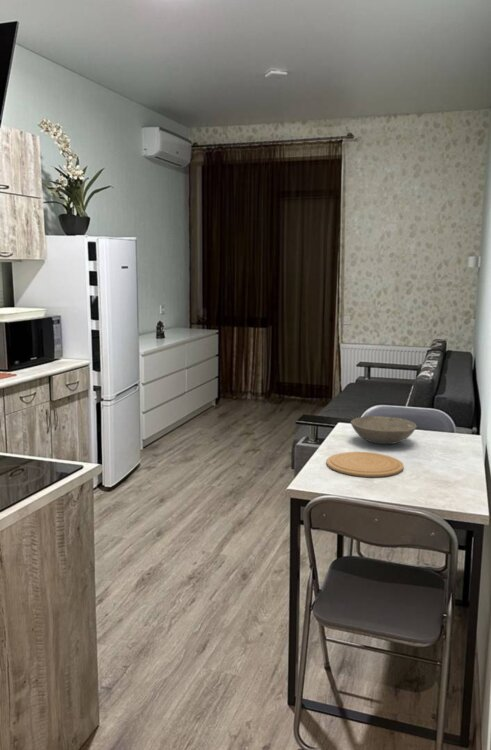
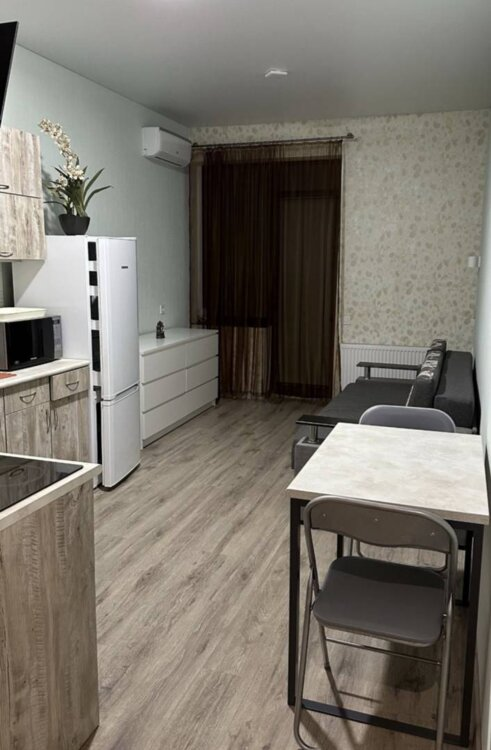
- bowl [350,415,417,445]
- plate [325,451,405,478]
